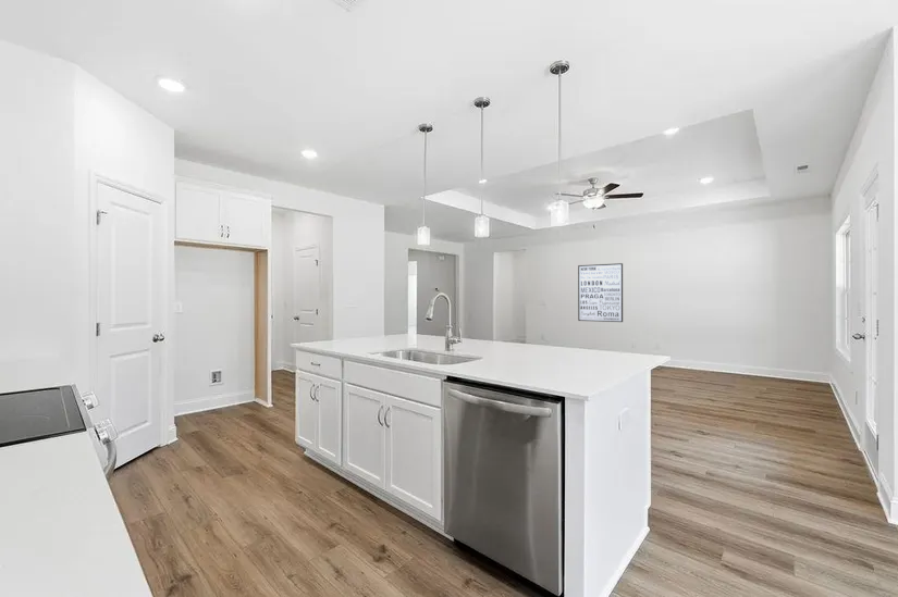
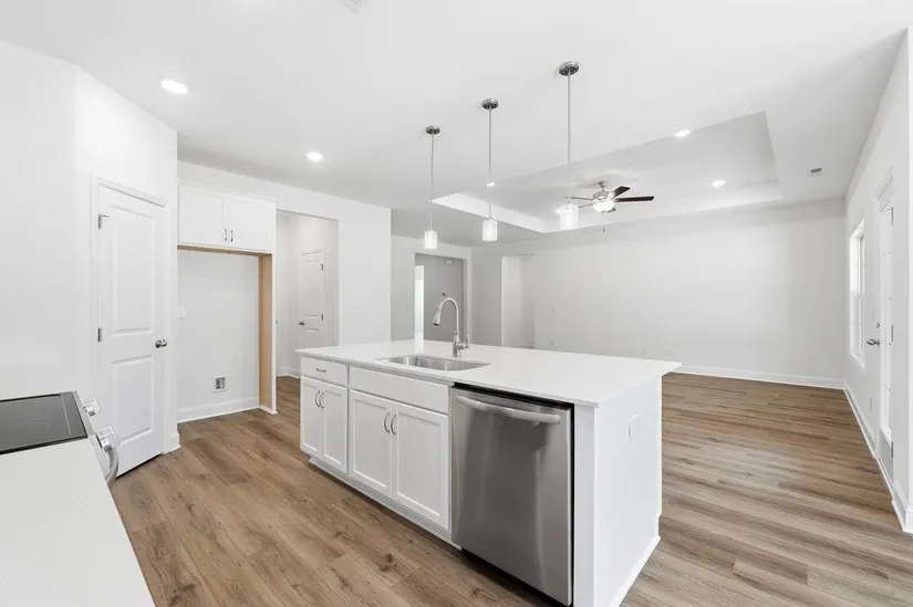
- wall art [577,262,624,323]
